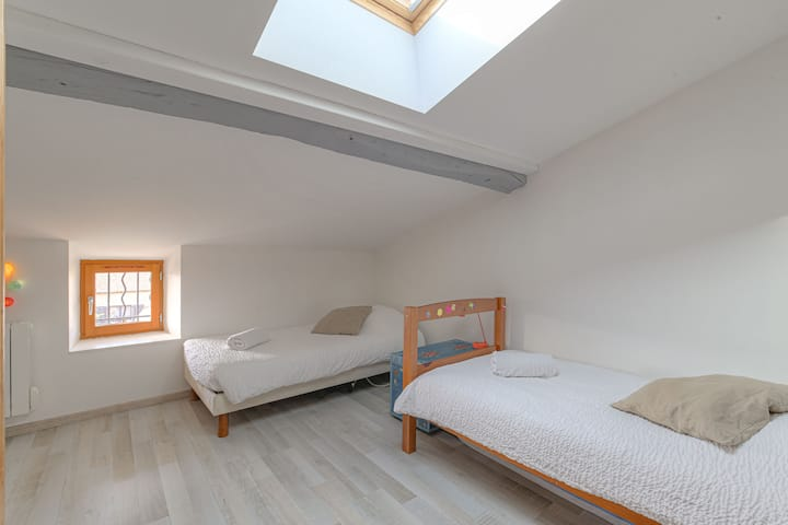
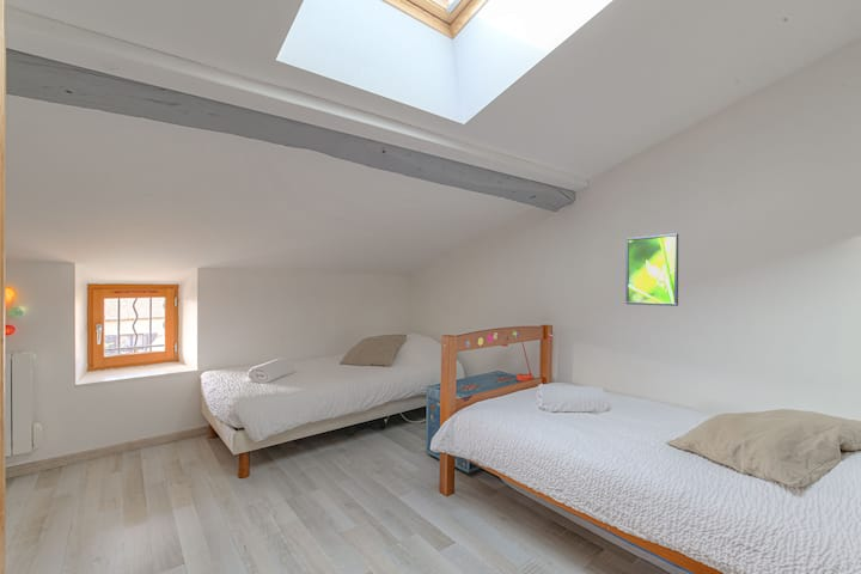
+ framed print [624,232,679,307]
